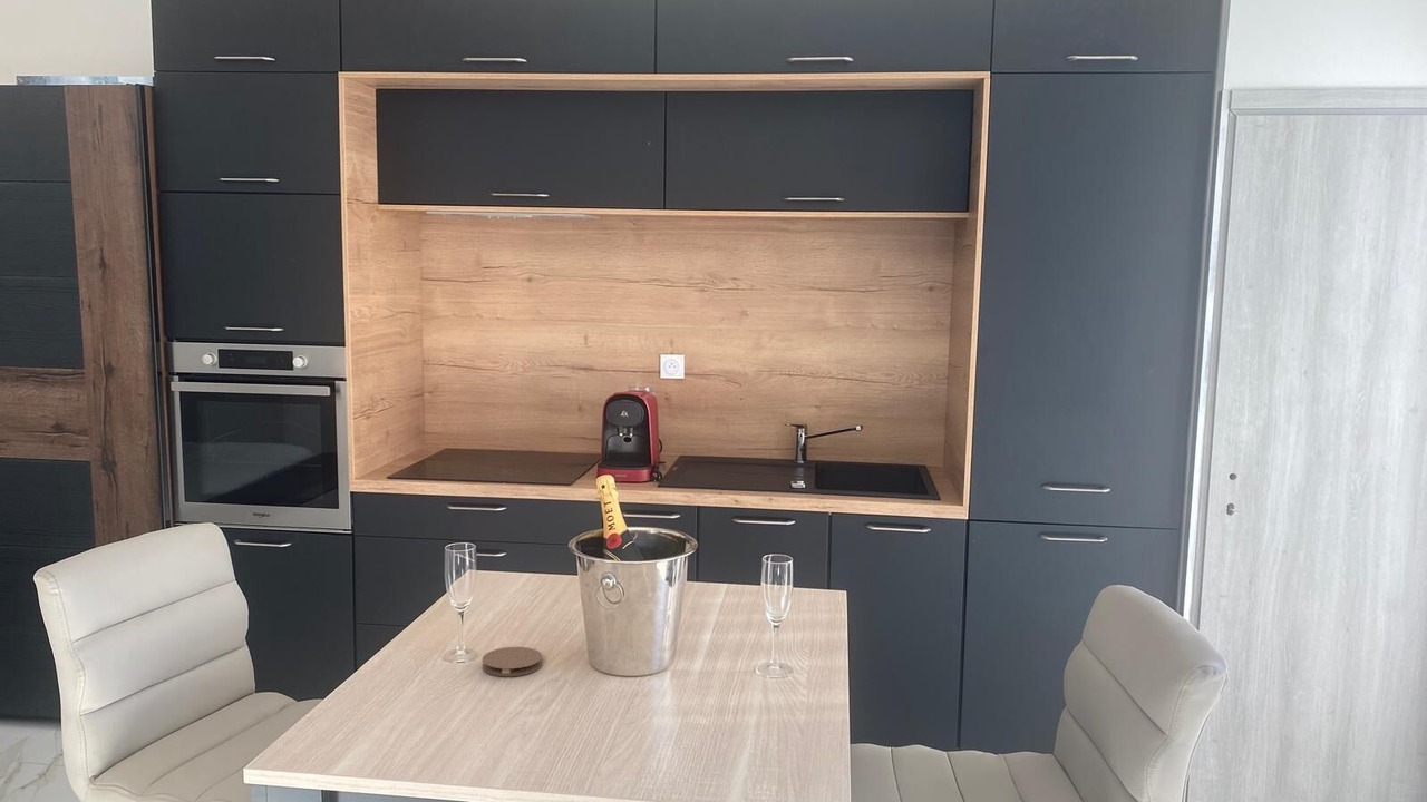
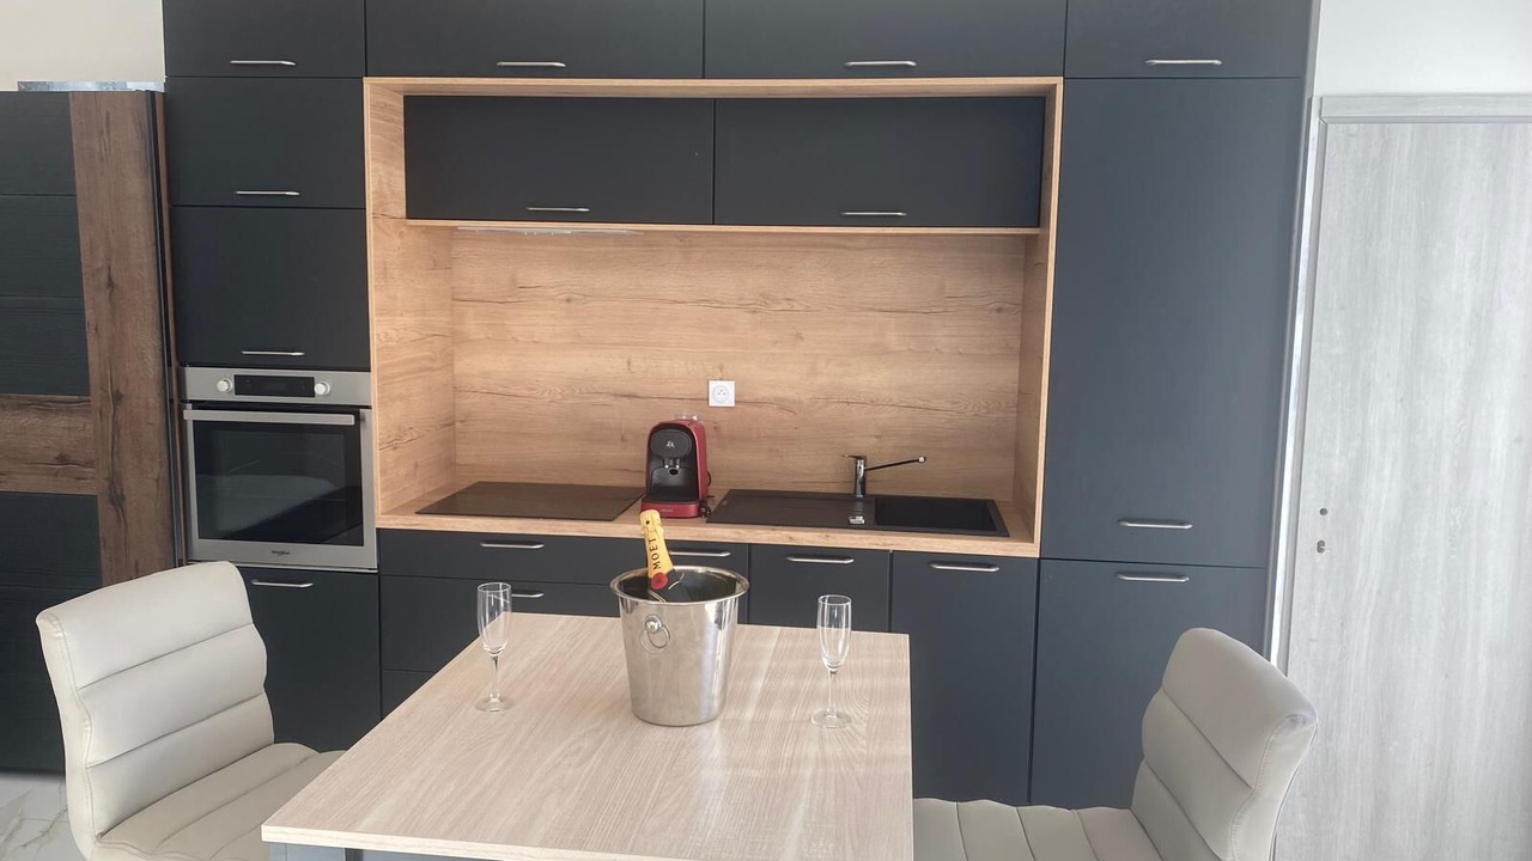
- coaster [482,646,543,677]
